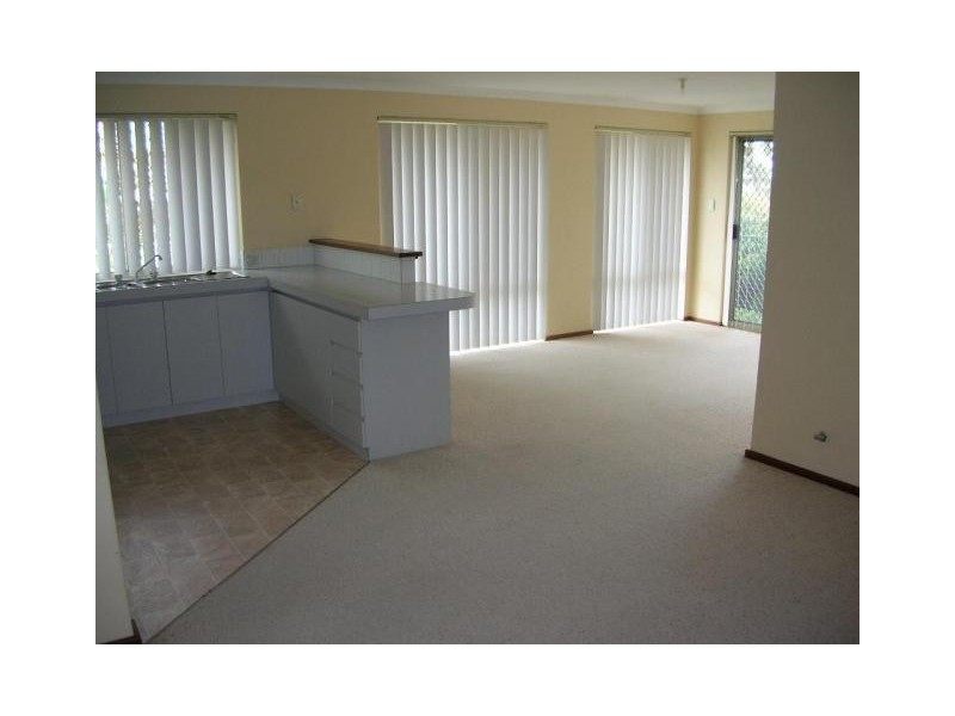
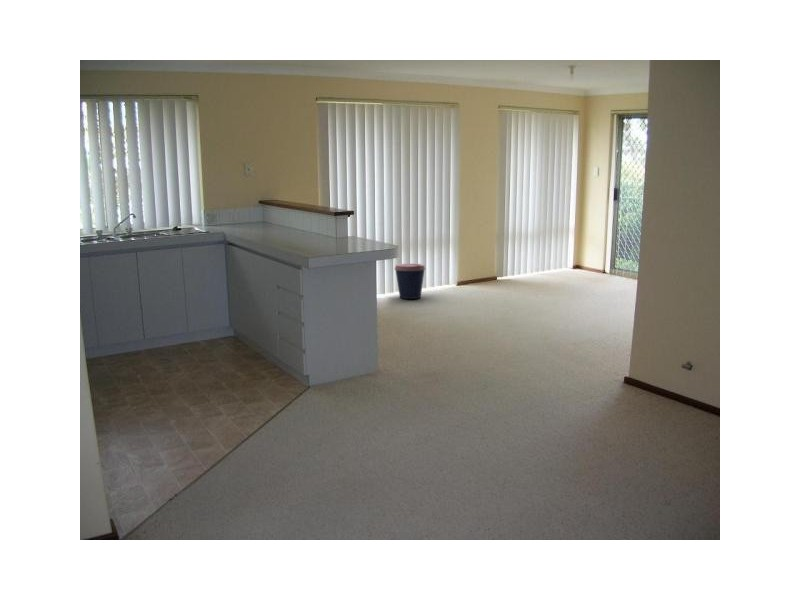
+ coffee cup [394,263,426,300]
